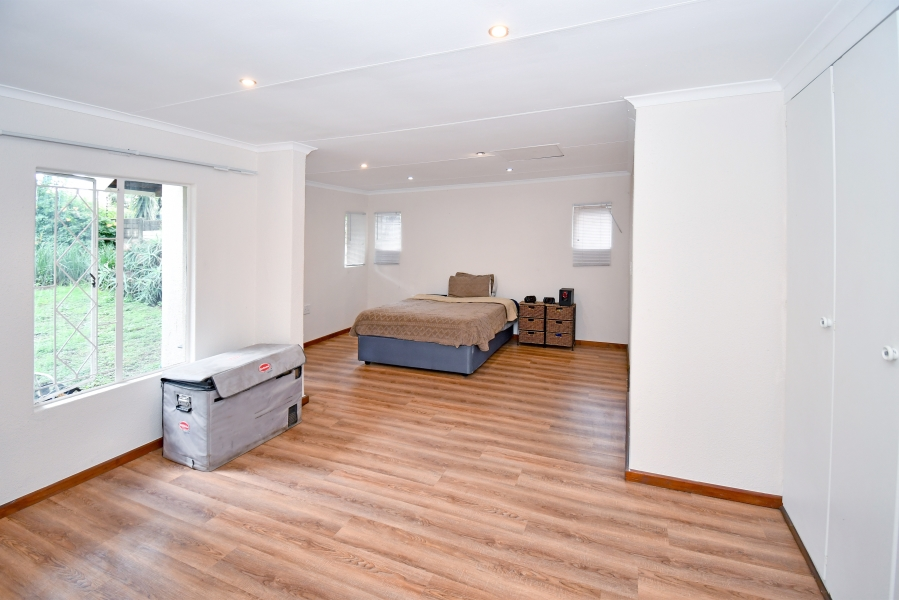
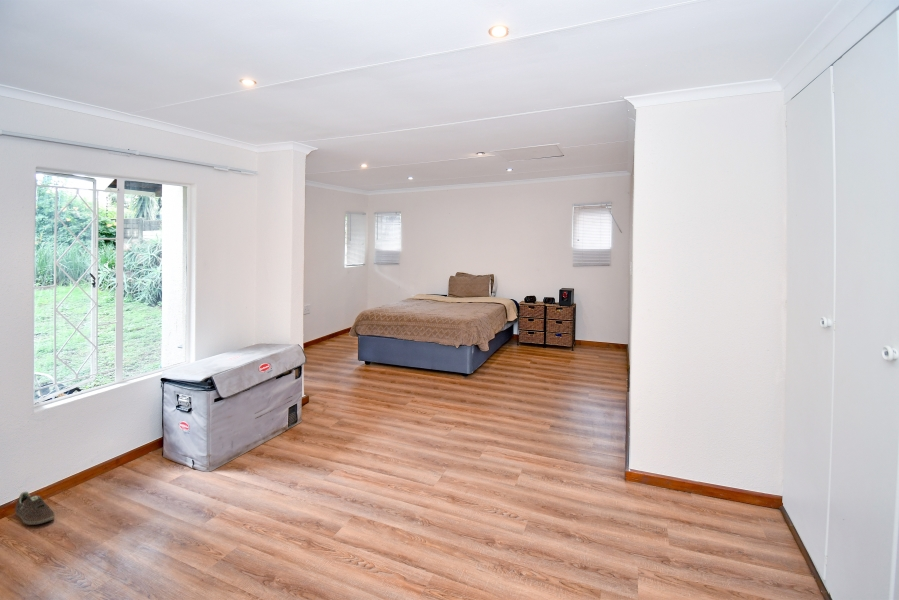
+ sneaker [14,490,56,526]
